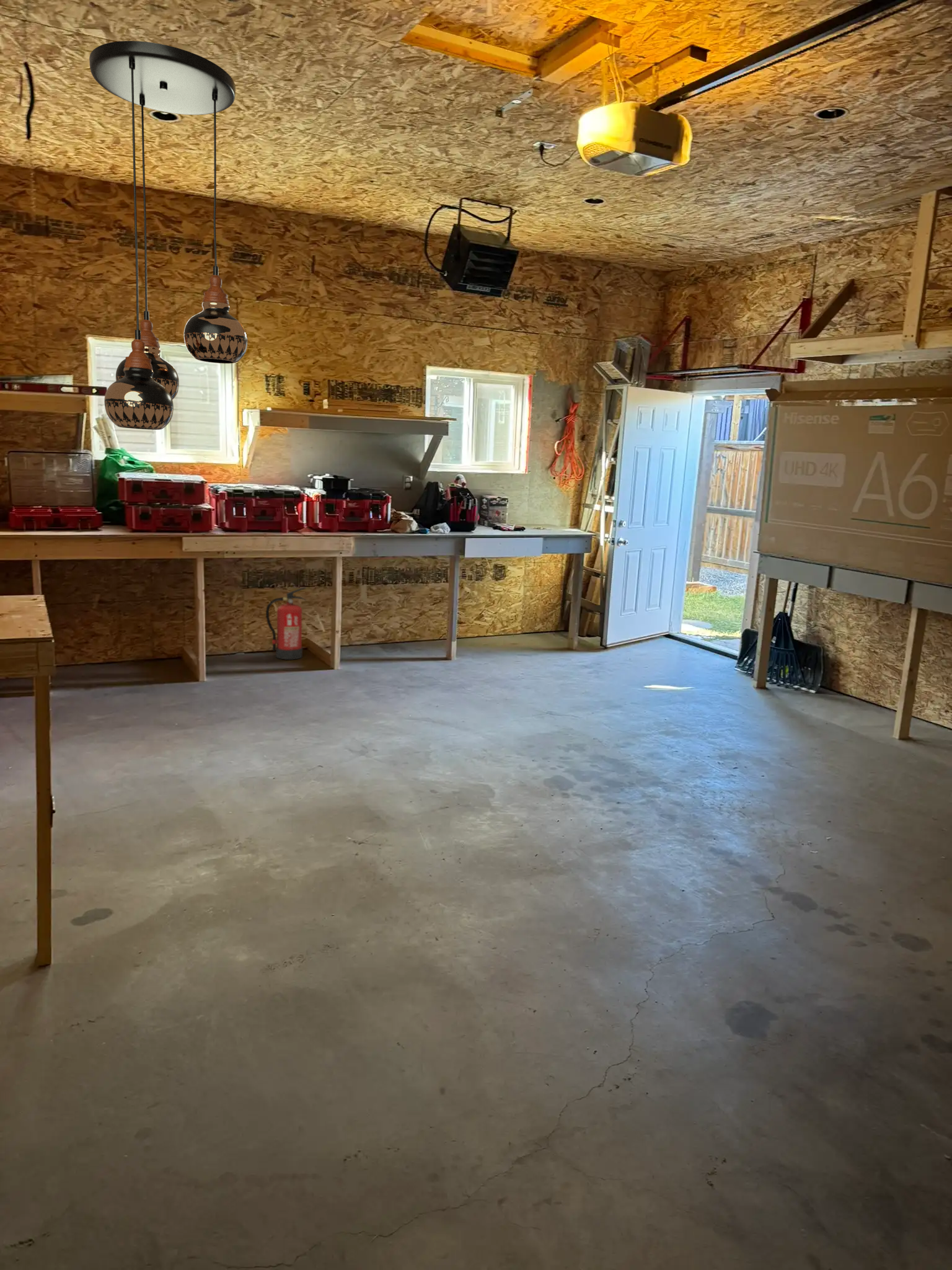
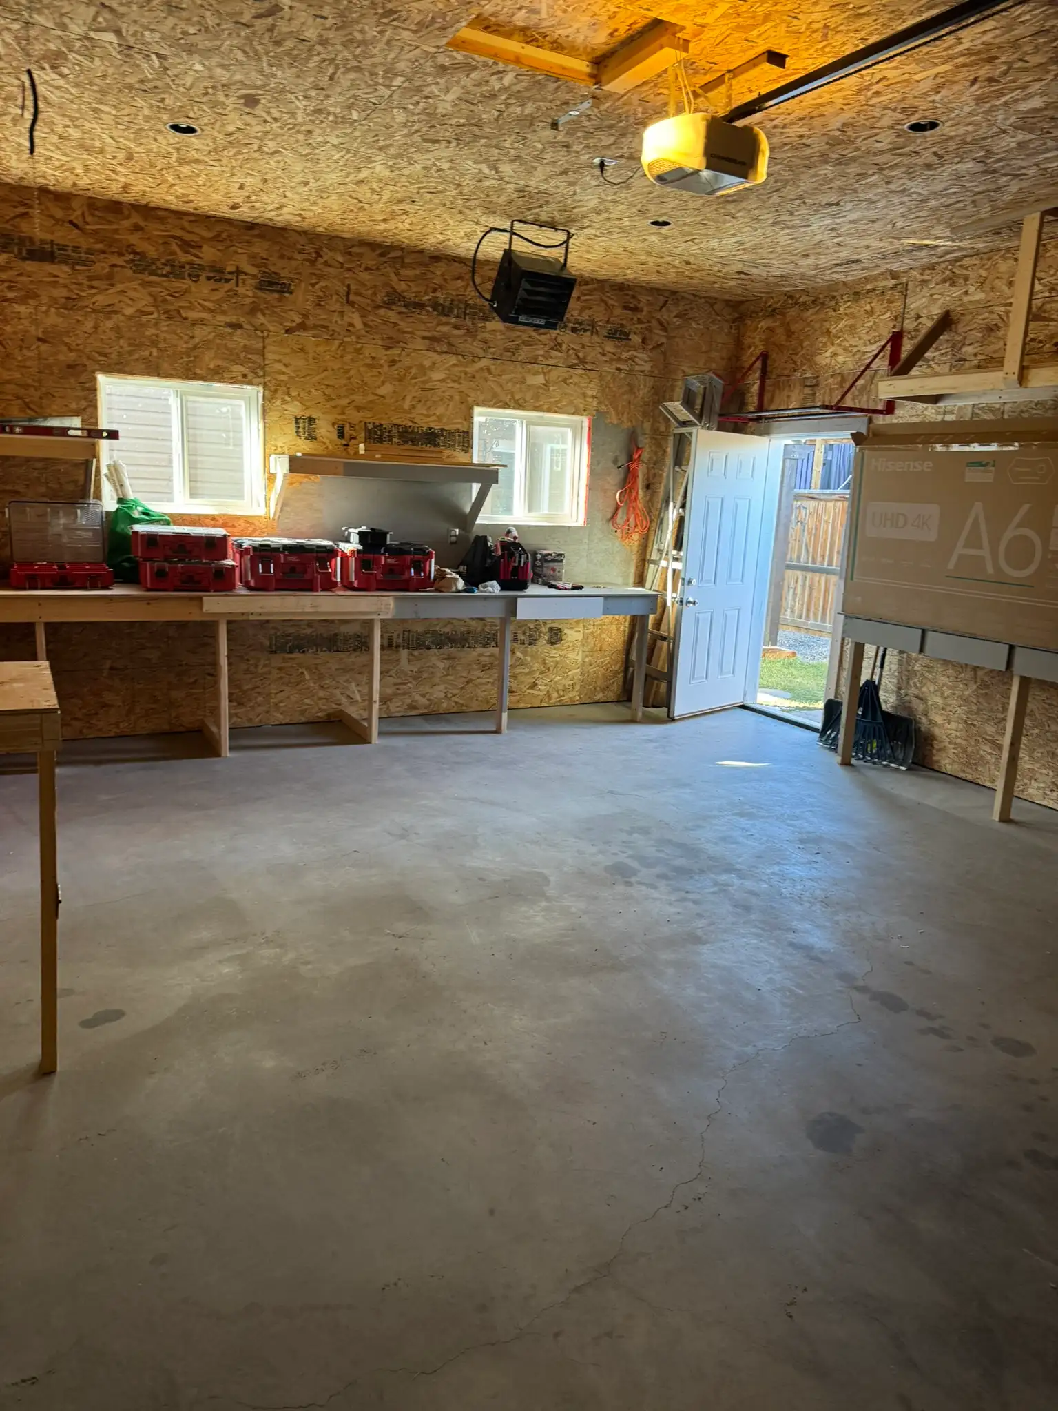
- light fixture [89,40,249,430]
- fire extinguisher [265,587,307,660]
